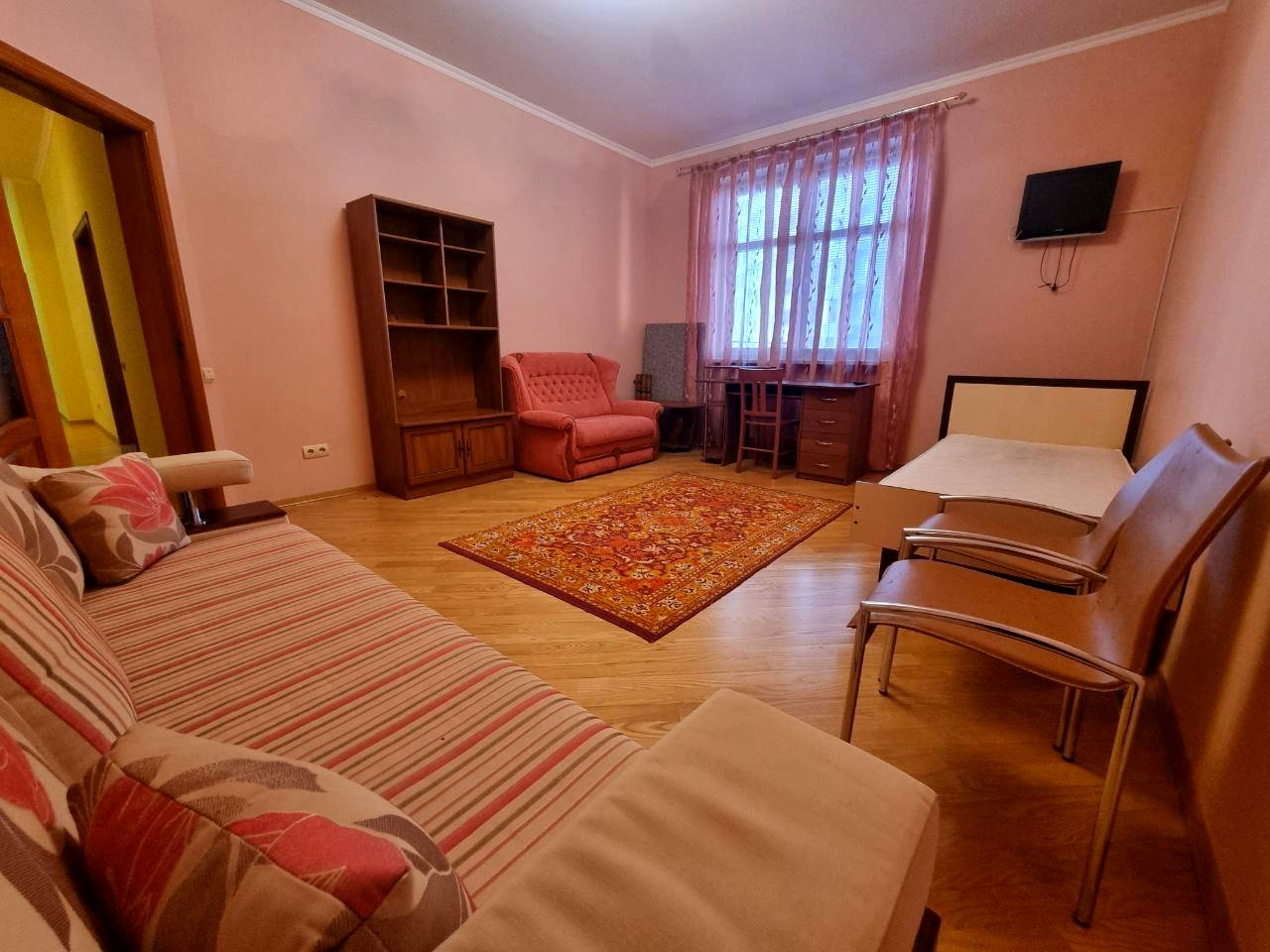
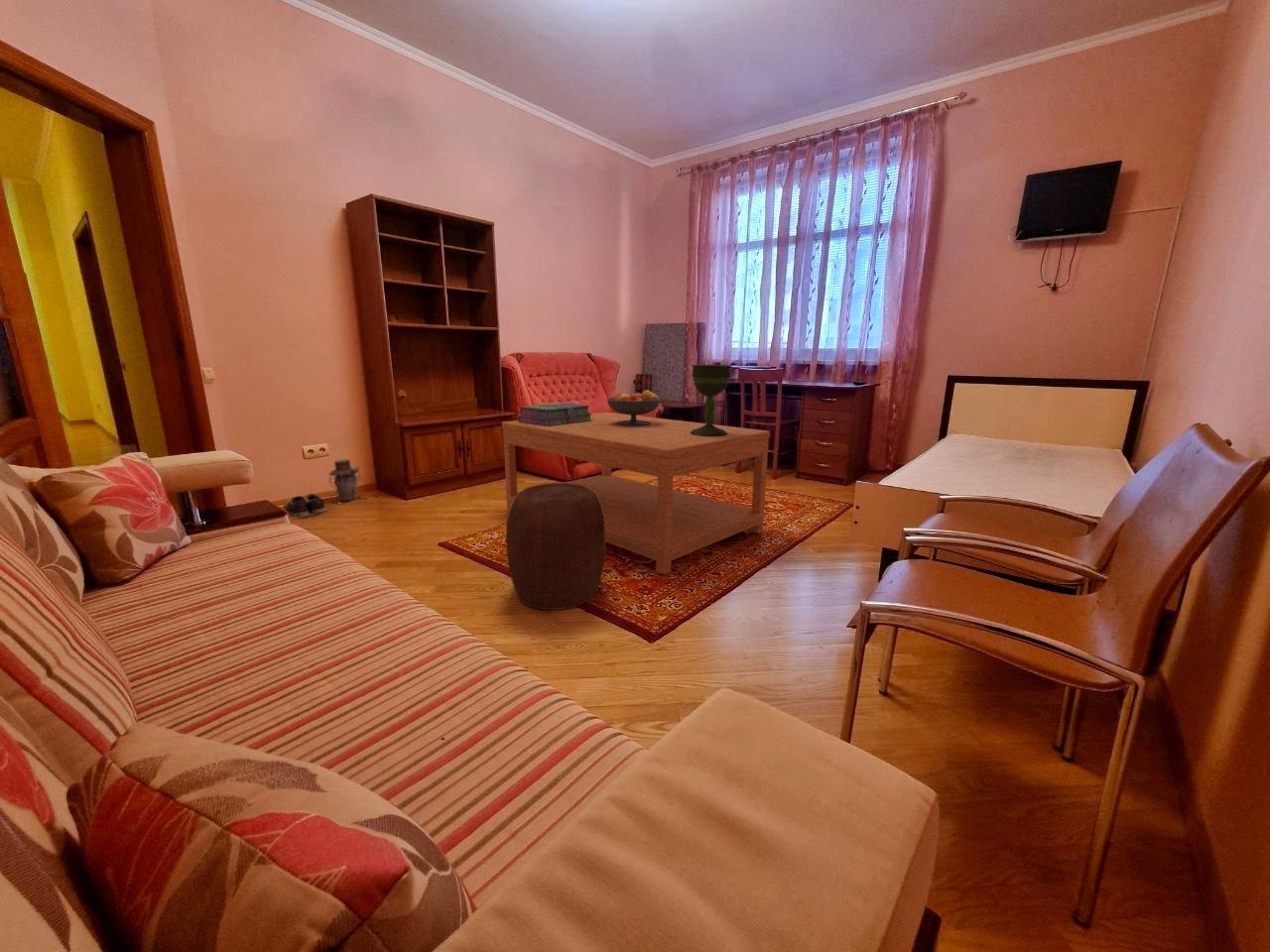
+ stool [505,482,606,611]
+ shoes [283,493,331,521]
+ stack of books [517,402,592,426]
+ coffee table [501,412,771,575]
+ lantern [327,458,364,505]
+ fruit bowl [605,389,662,425]
+ chalice [690,364,733,436]
